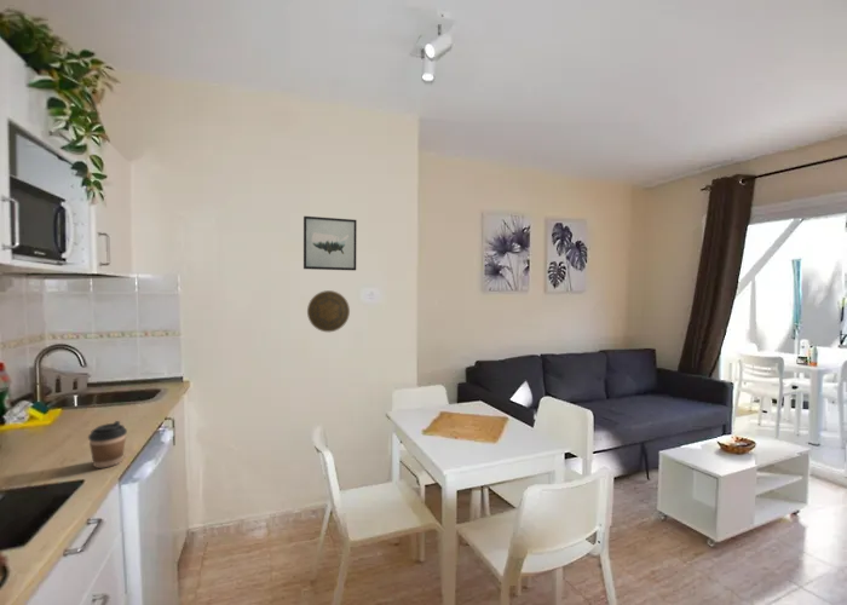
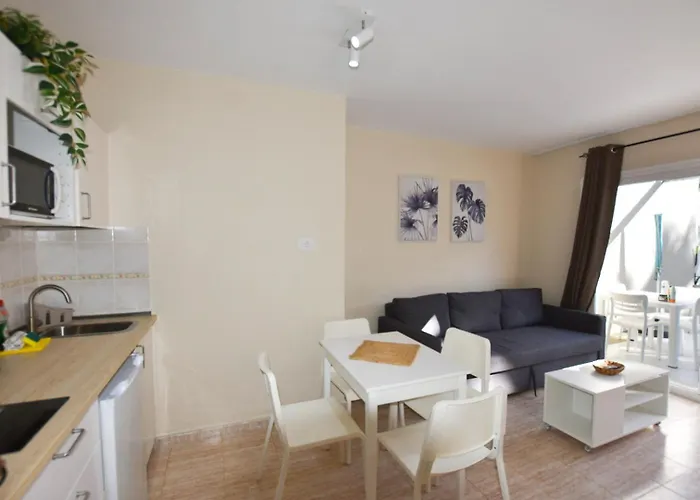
- wall art [302,215,358,271]
- coffee cup [87,420,128,469]
- decorative plate [306,289,351,333]
